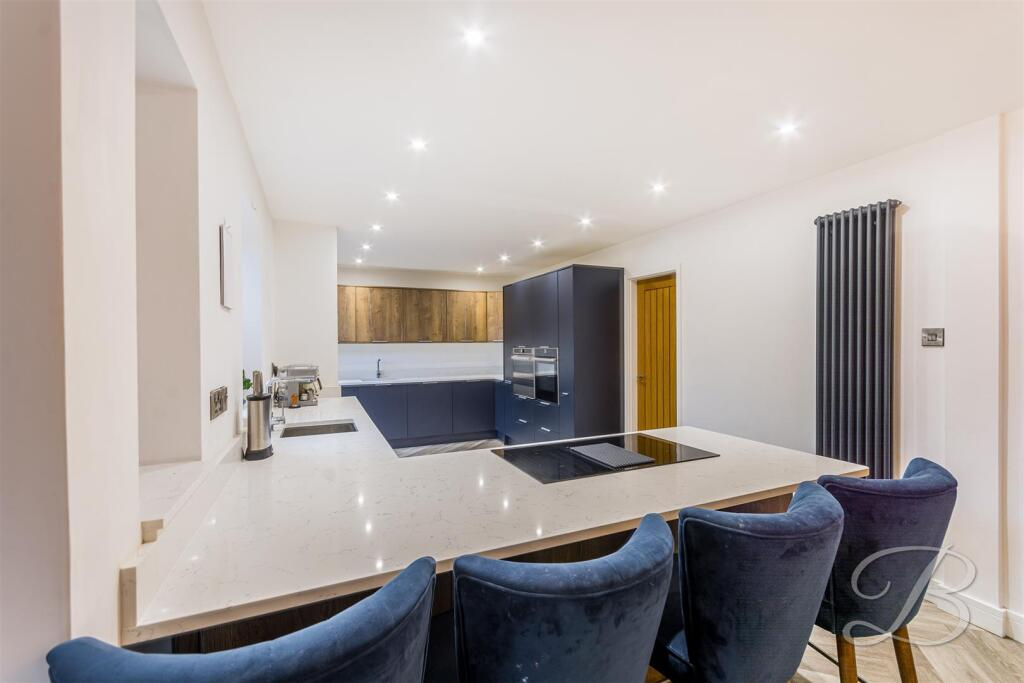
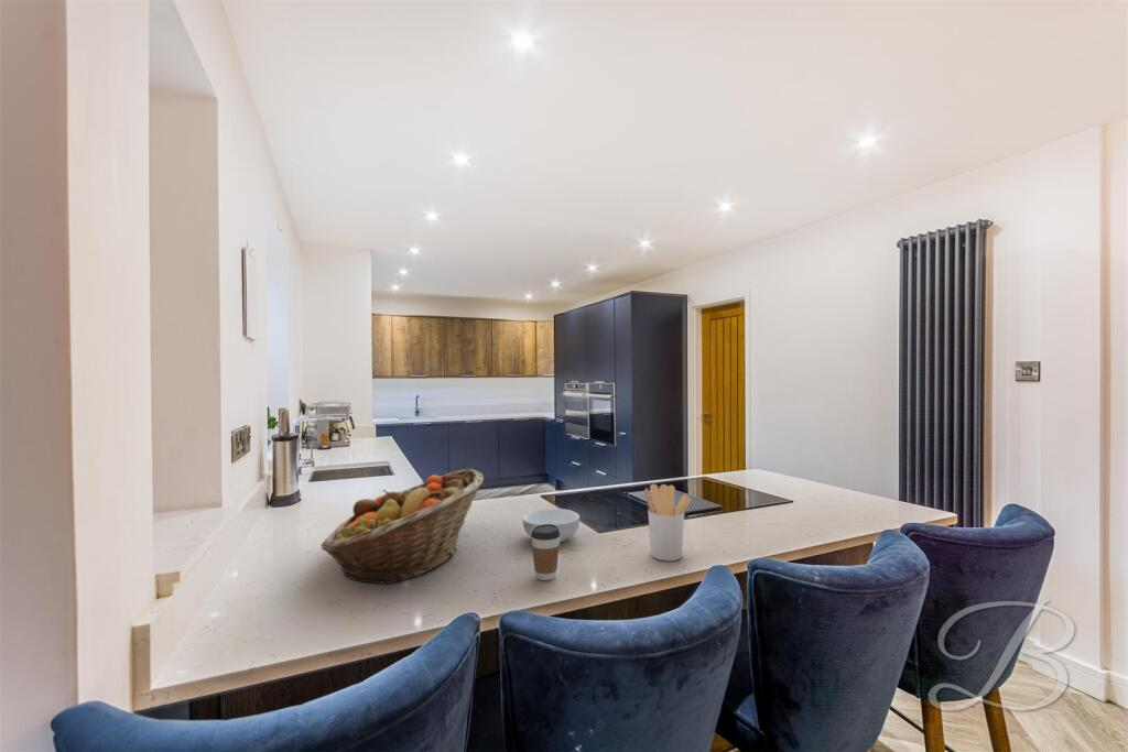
+ utensil holder [643,483,692,562]
+ cereal bowl [522,508,581,544]
+ fruit basket [319,468,485,586]
+ coffee cup [530,524,561,581]
